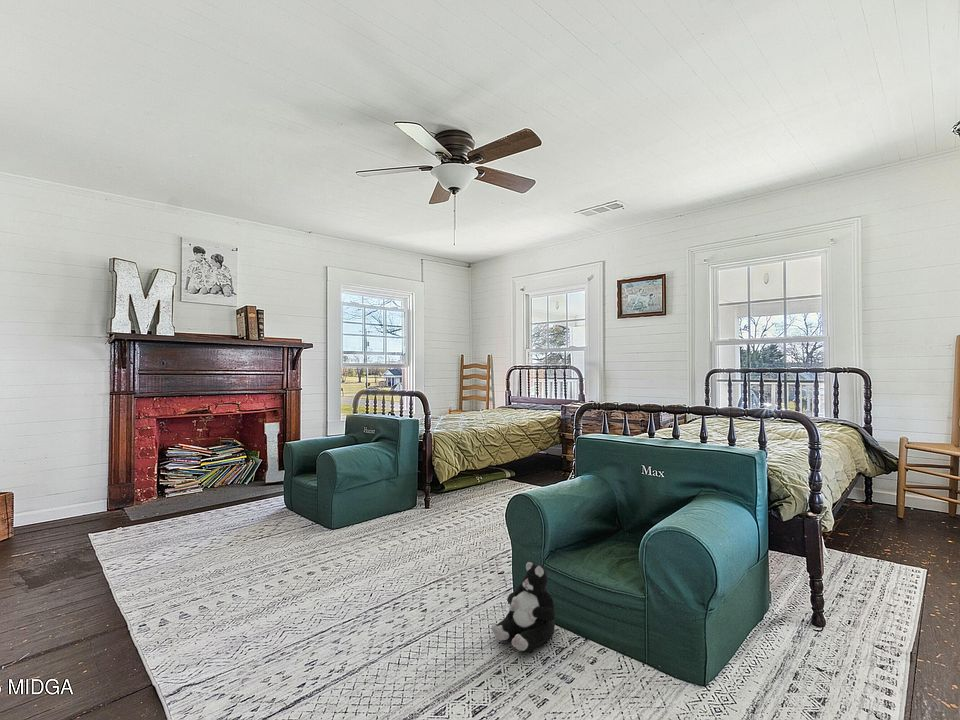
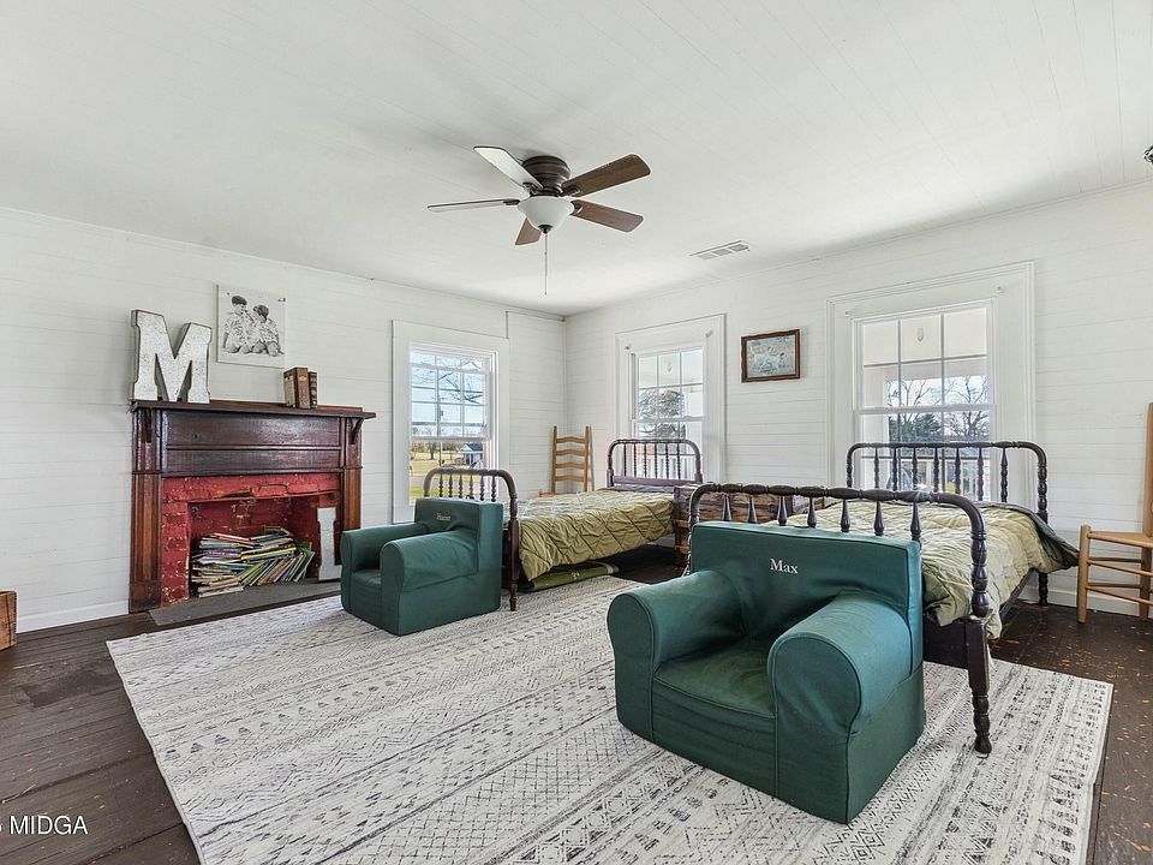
- plush toy [491,560,556,652]
